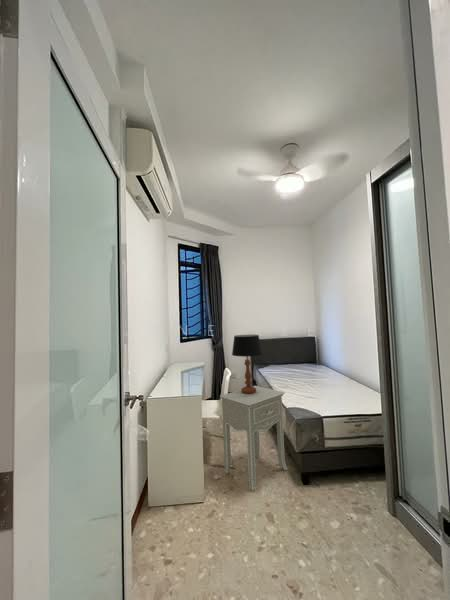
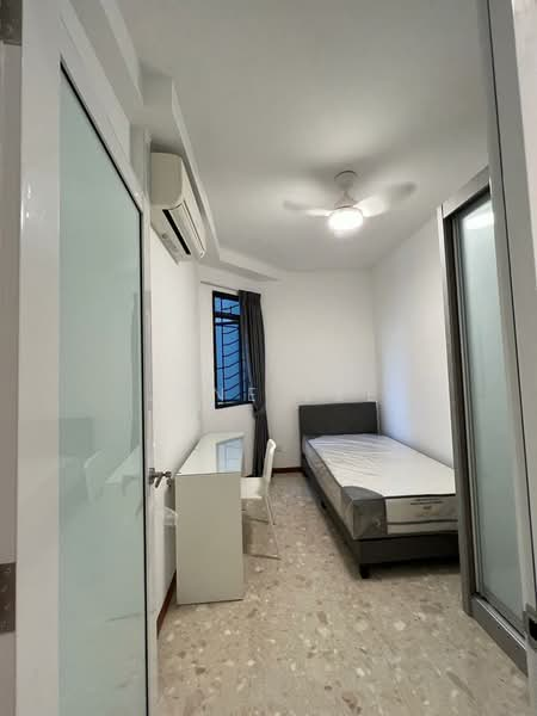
- table lamp [231,334,264,394]
- nightstand [219,385,288,492]
